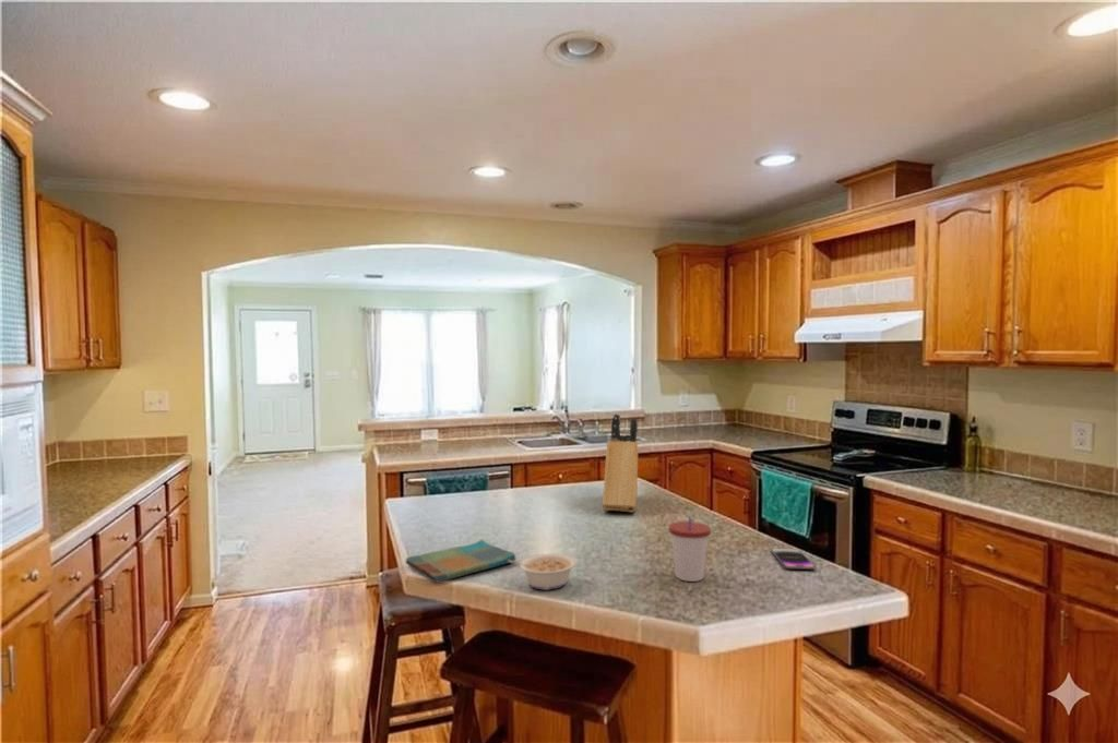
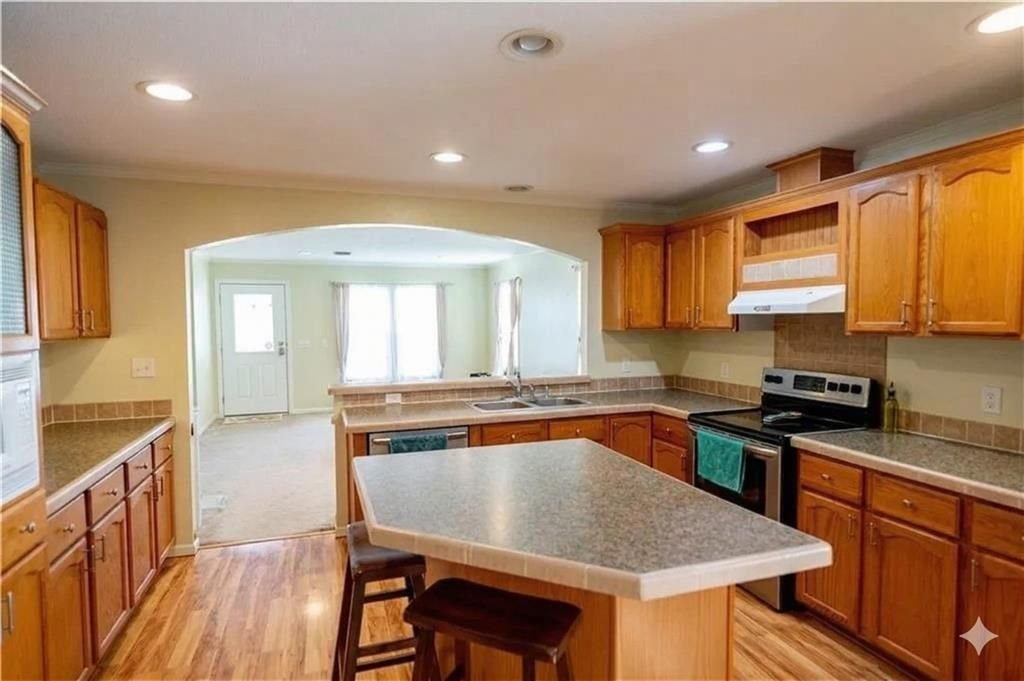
- cup [668,515,712,583]
- dish towel [404,538,516,584]
- legume [508,553,578,591]
- smartphone [770,548,817,571]
- knife block [602,412,639,514]
